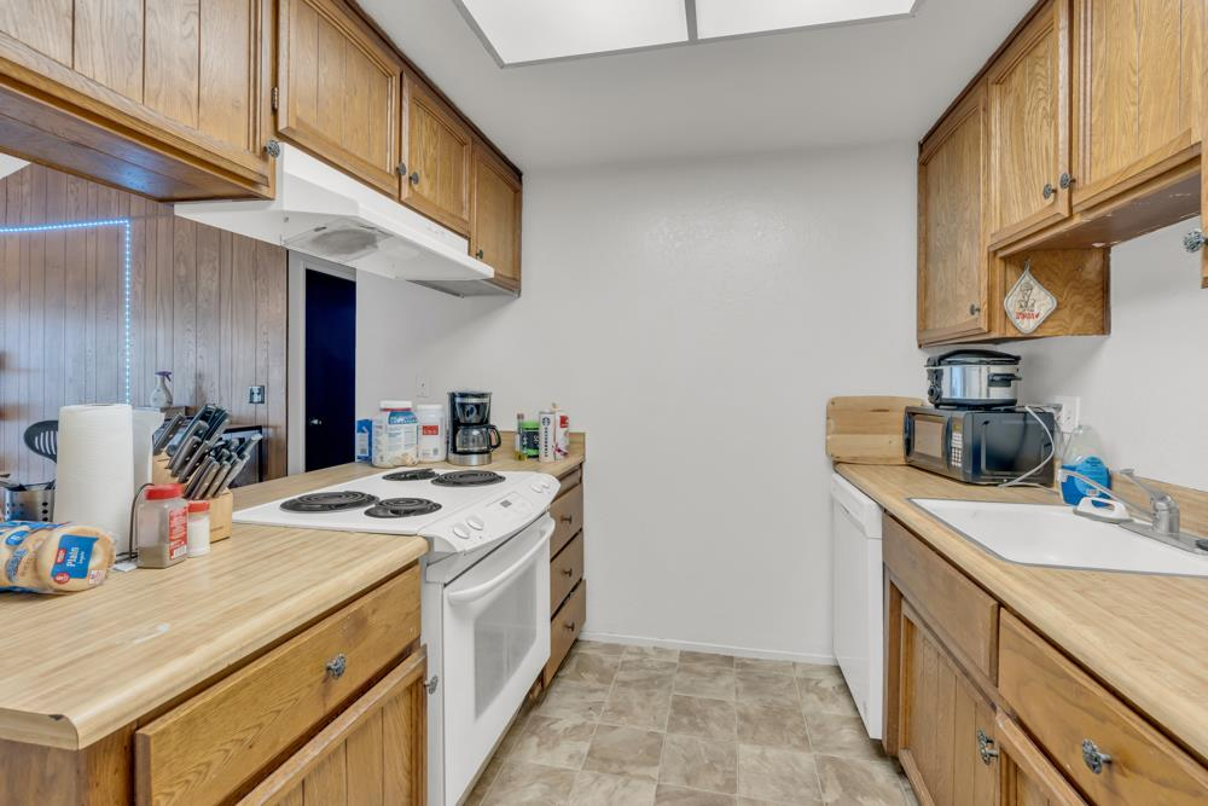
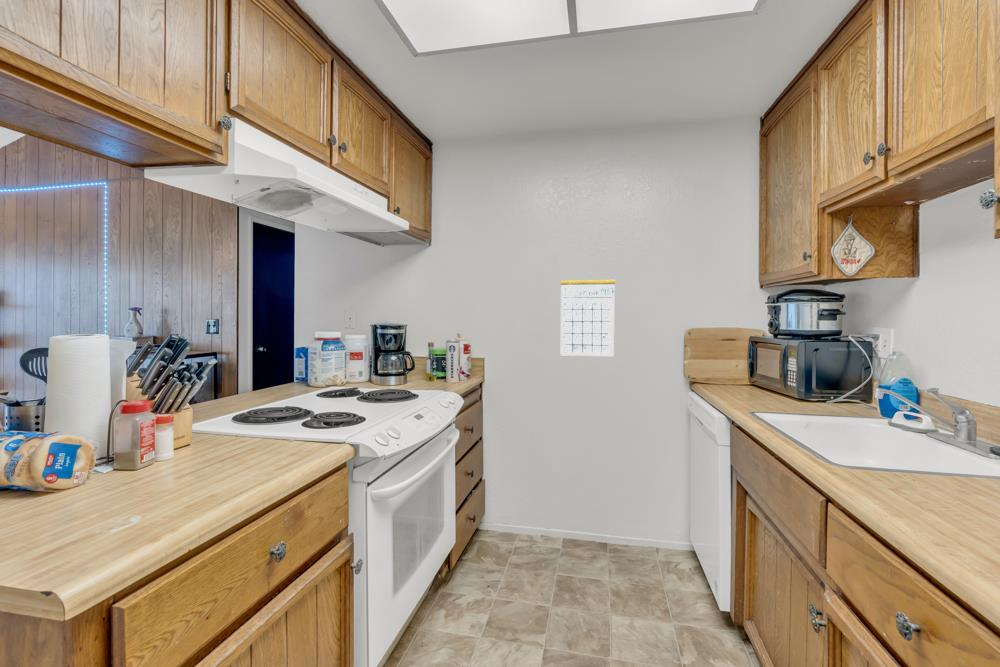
+ calendar [560,264,616,357]
